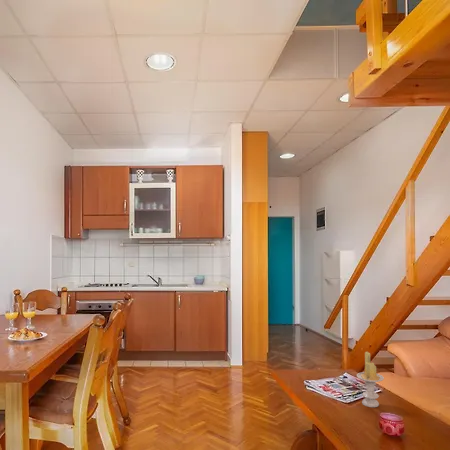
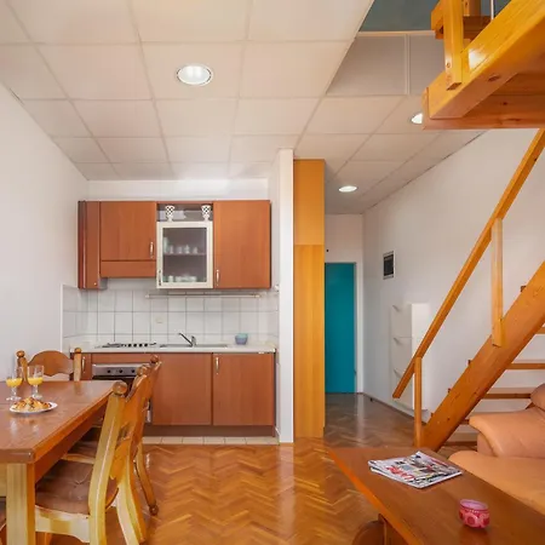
- candle [356,351,385,408]
